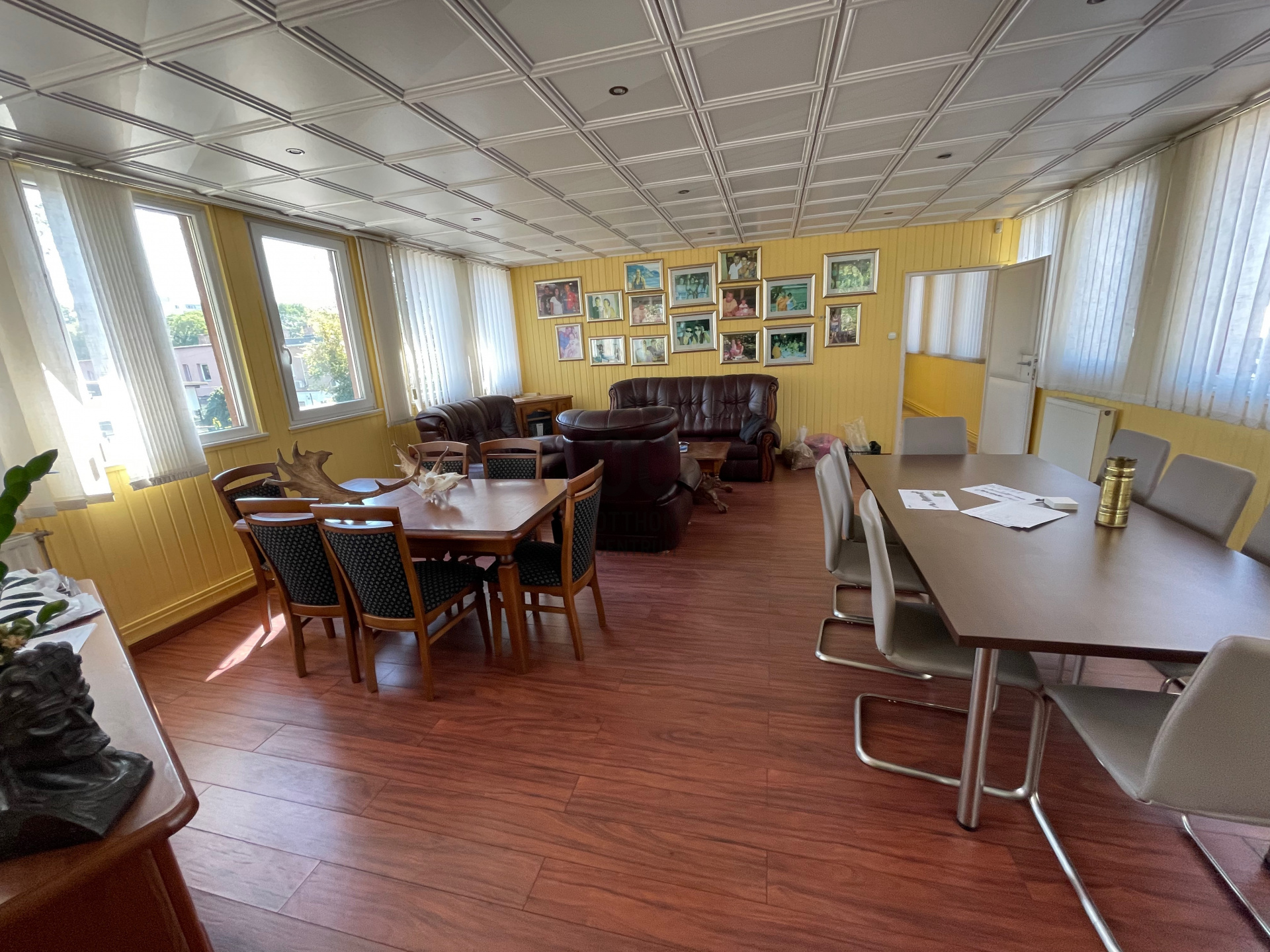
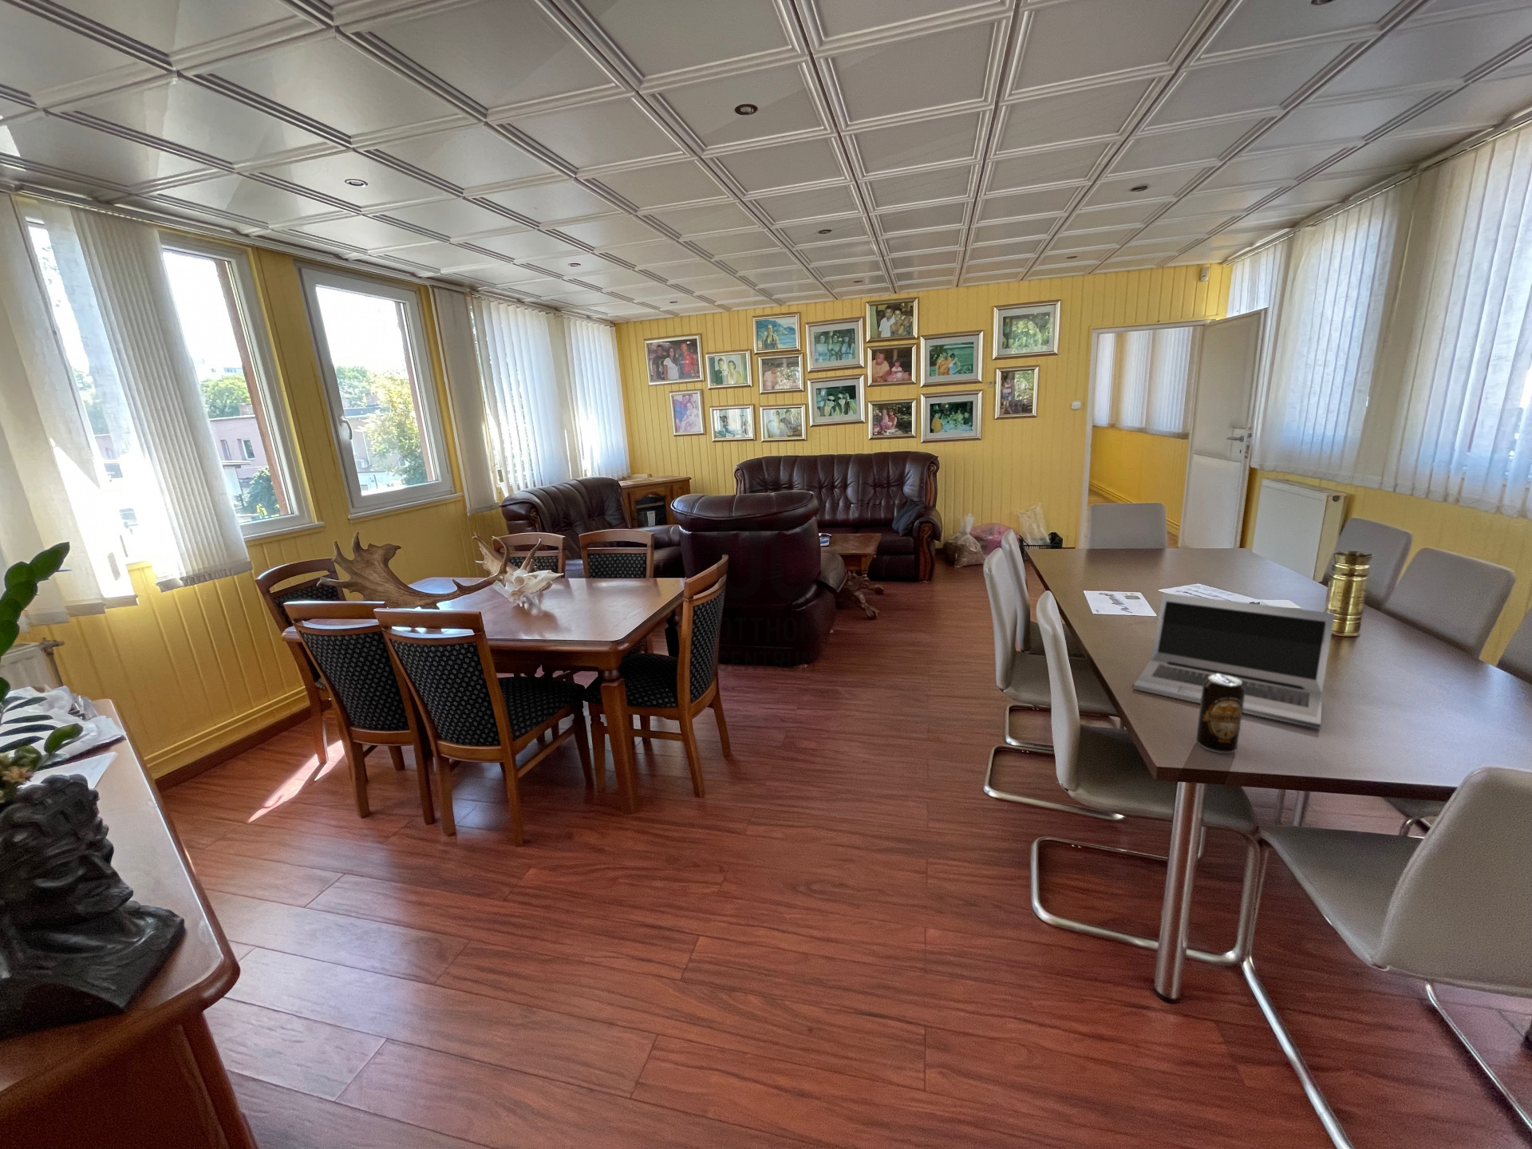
+ beverage can [1195,675,1246,754]
+ laptop [1133,593,1335,730]
